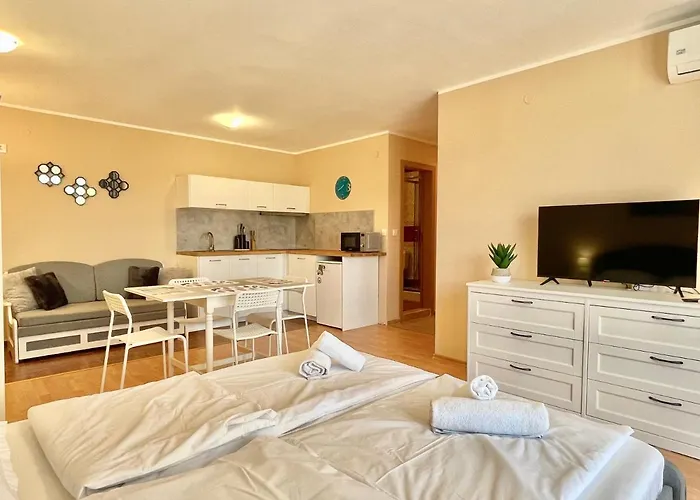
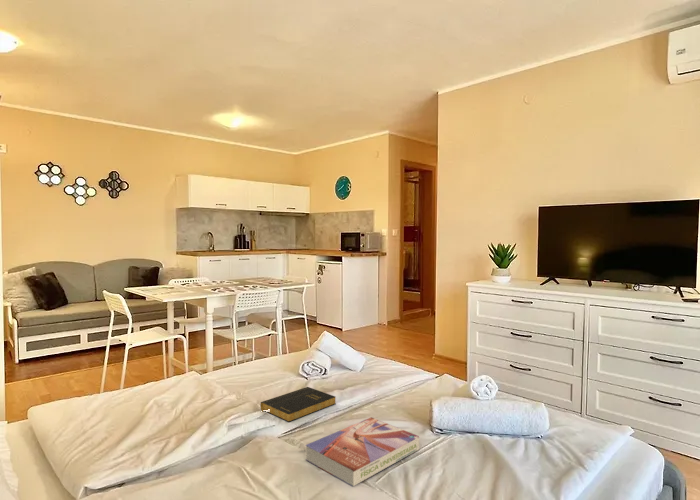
+ textbook [304,416,420,488]
+ book [260,386,337,423]
